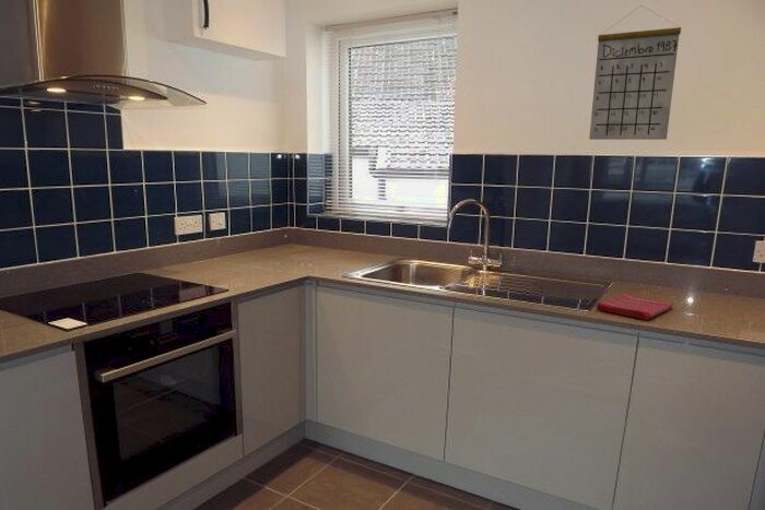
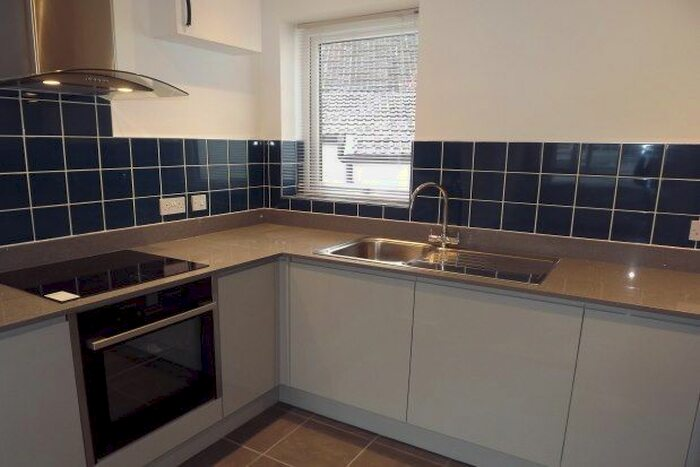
- dish towel [596,292,674,321]
- calendar [588,4,682,141]
